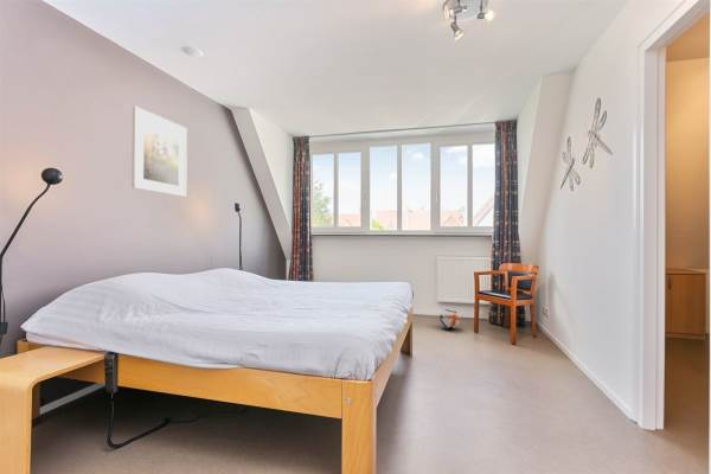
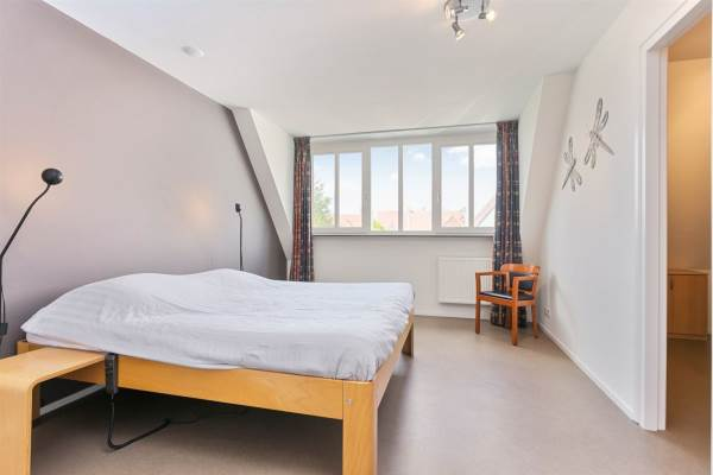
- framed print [130,105,188,198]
- ball [438,308,461,331]
